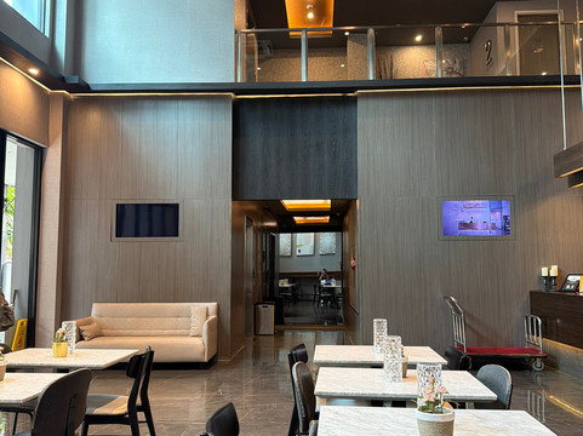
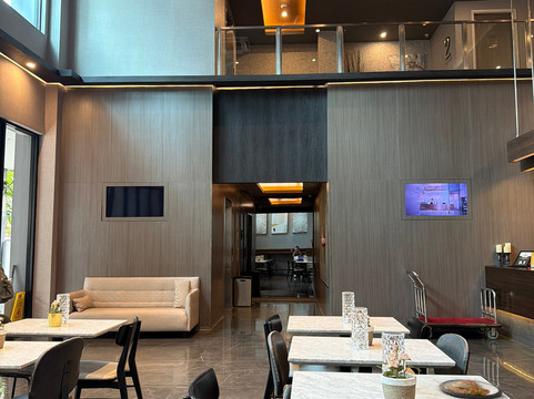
+ dish [437,378,504,399]
